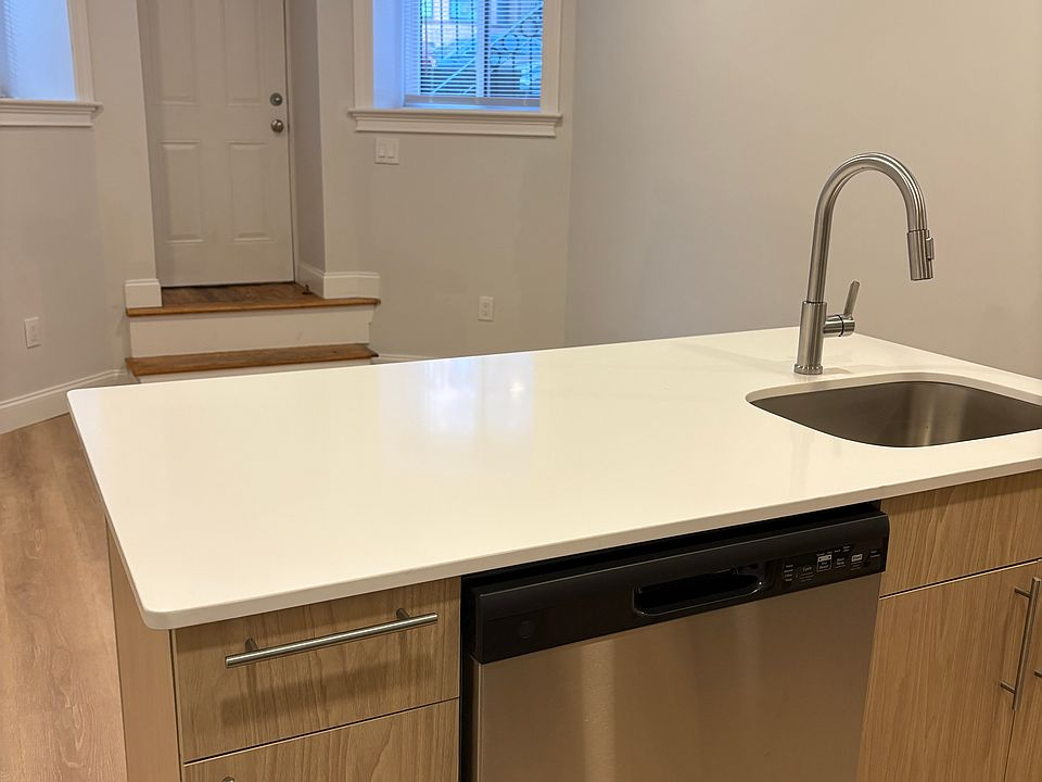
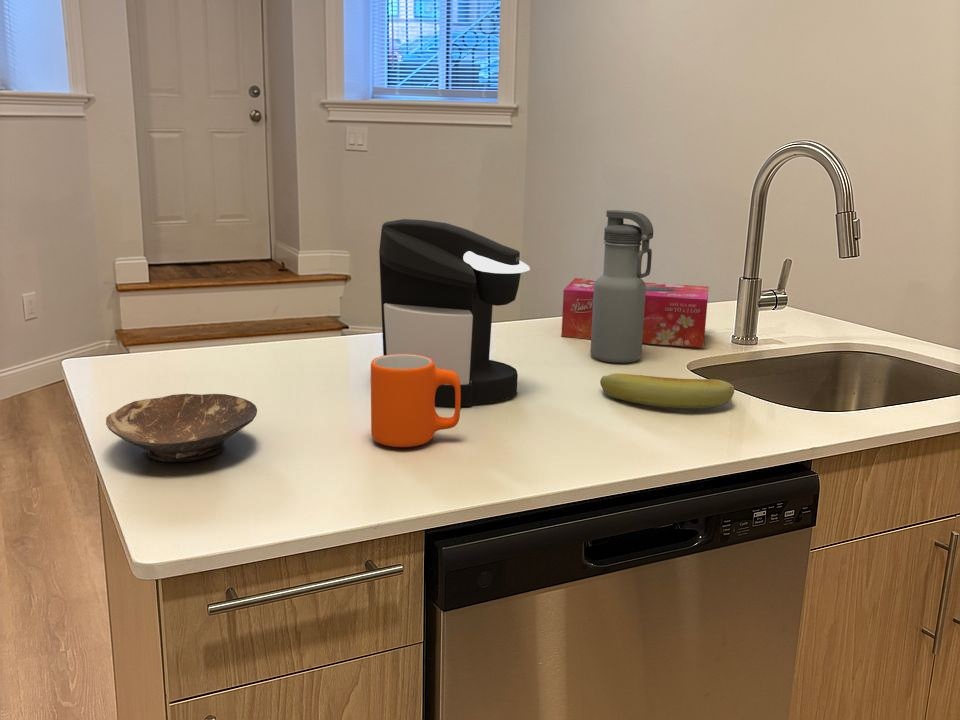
+ tissue box [560,277,710,349]
+ coffee maker [378,218,531,407]
+ banana [599,372,735,409]
+ water bottle [590,209,654,364]
+ mug [370,354,461,448]
+ bowl [105,393,258,463]
